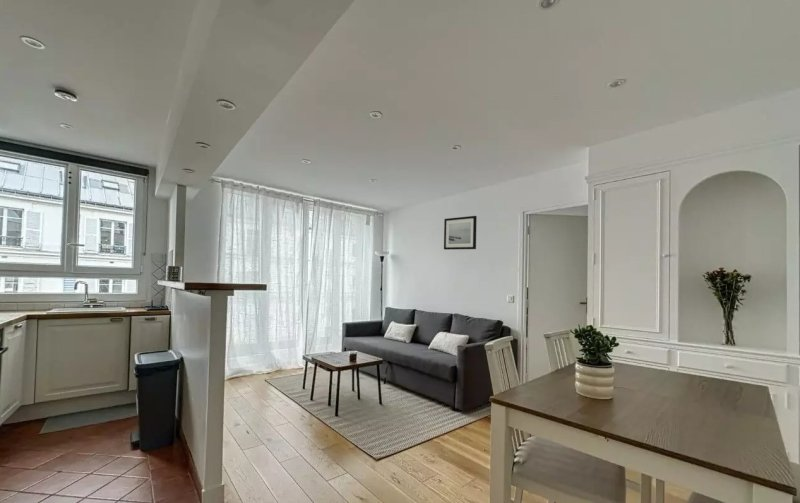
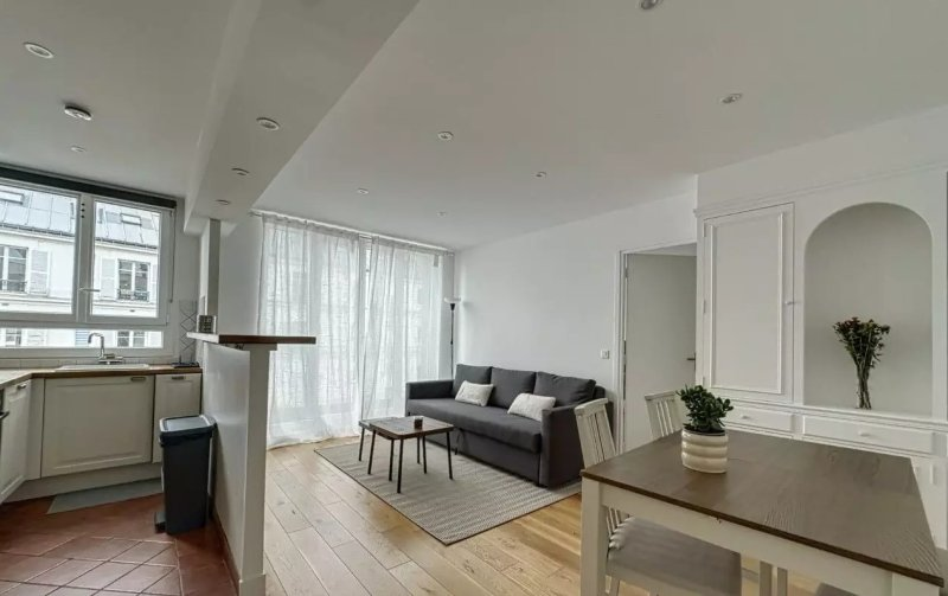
- wall art [443,215,478,251]
